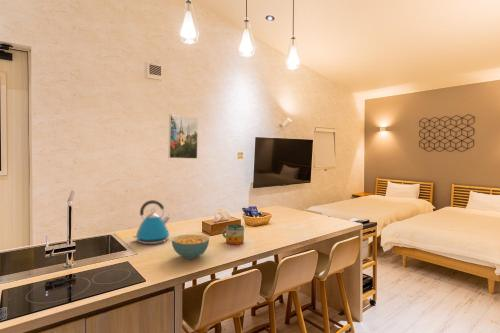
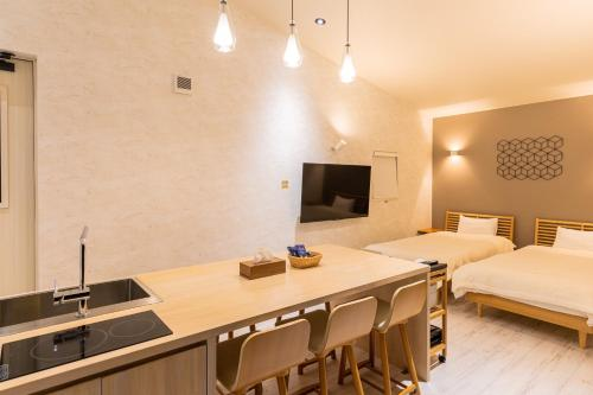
- mug [221,224,245,246]
- cereal bowl [171,233,210,260]
- kettle [132,199,171,245]
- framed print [167,113,199,160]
